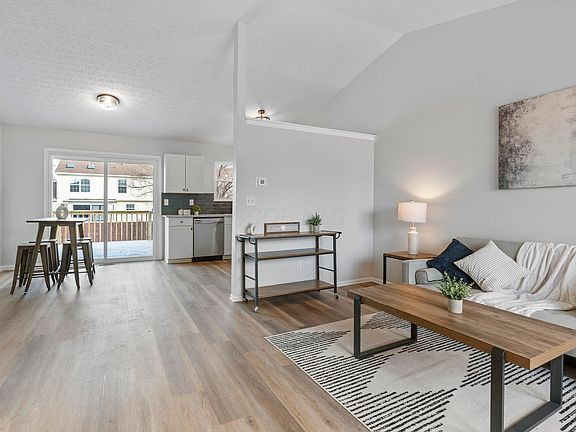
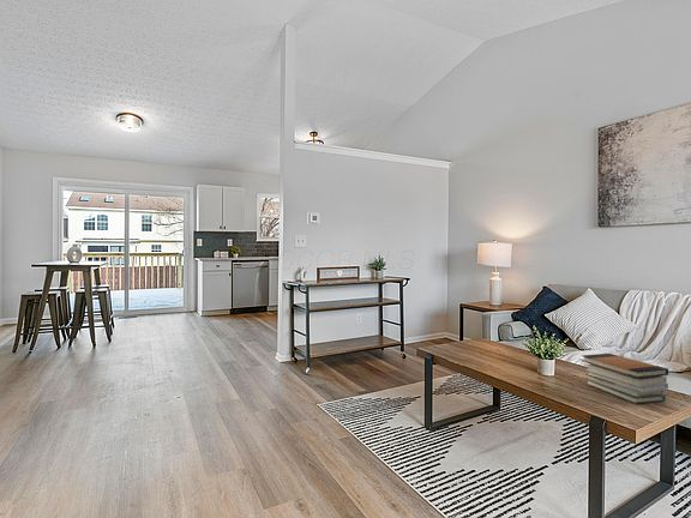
+ book stack [581,353,669,405]
